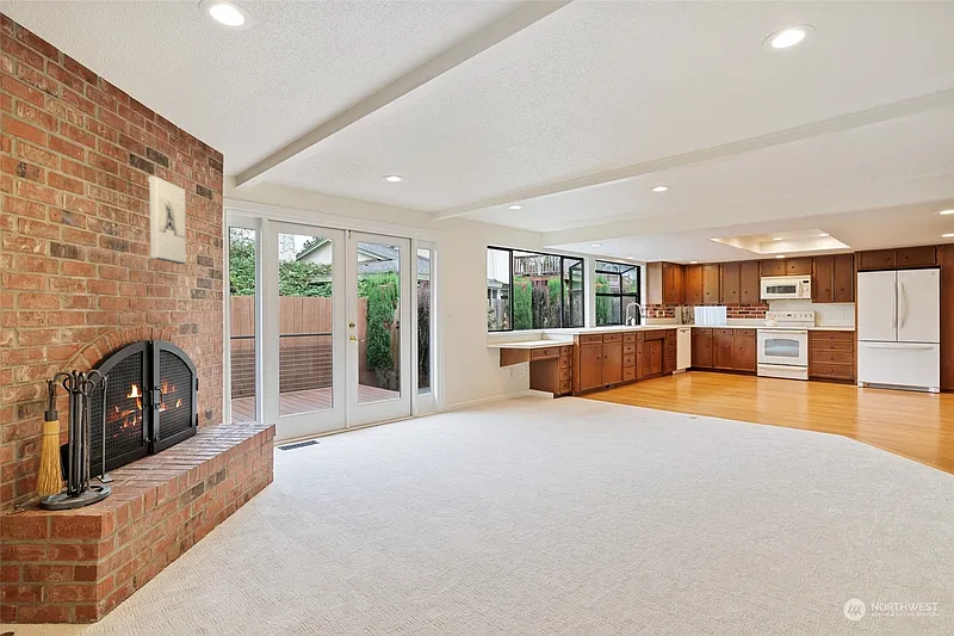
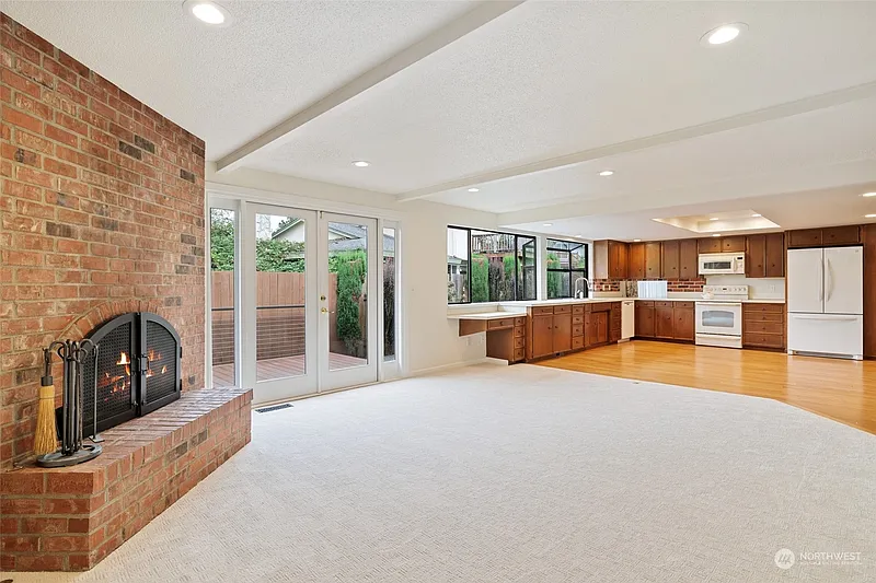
- wall sculpture [147,174,187,265]
